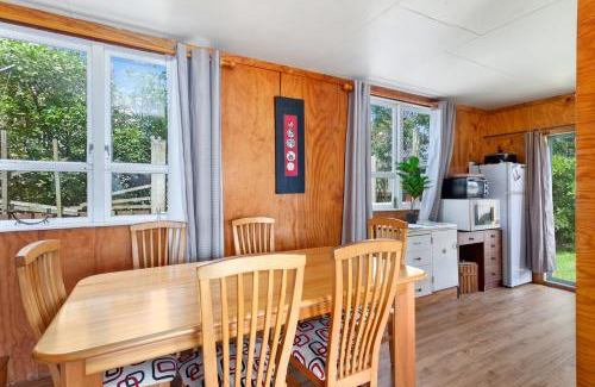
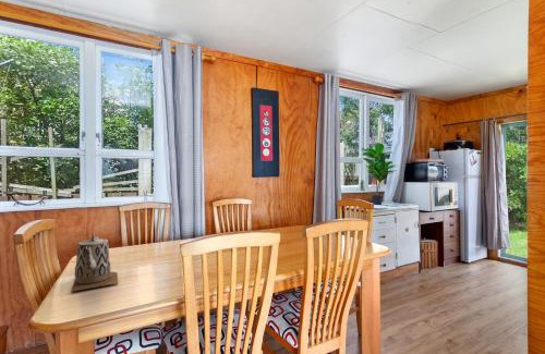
+ teapot [70,233,119,292]
